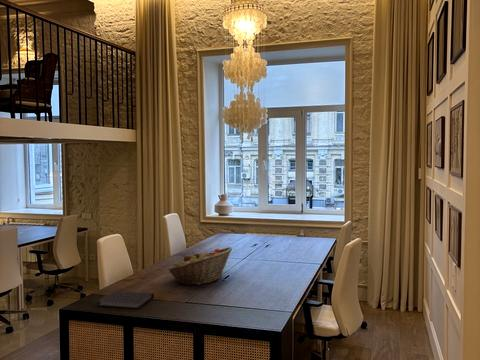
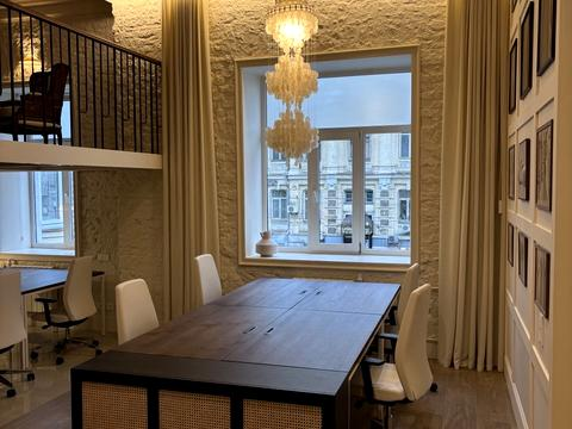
- fruit basket [167,246,233,286]
- notebook [97,290,155,309]
